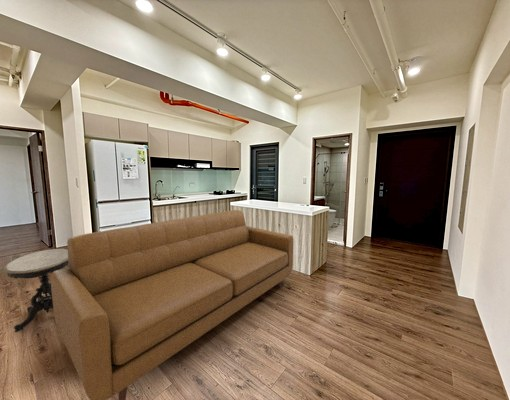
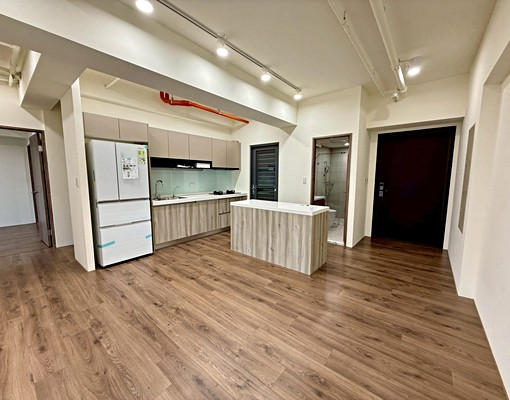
- sofa [50,209,294,400]
- side table [3,248,69,333]
